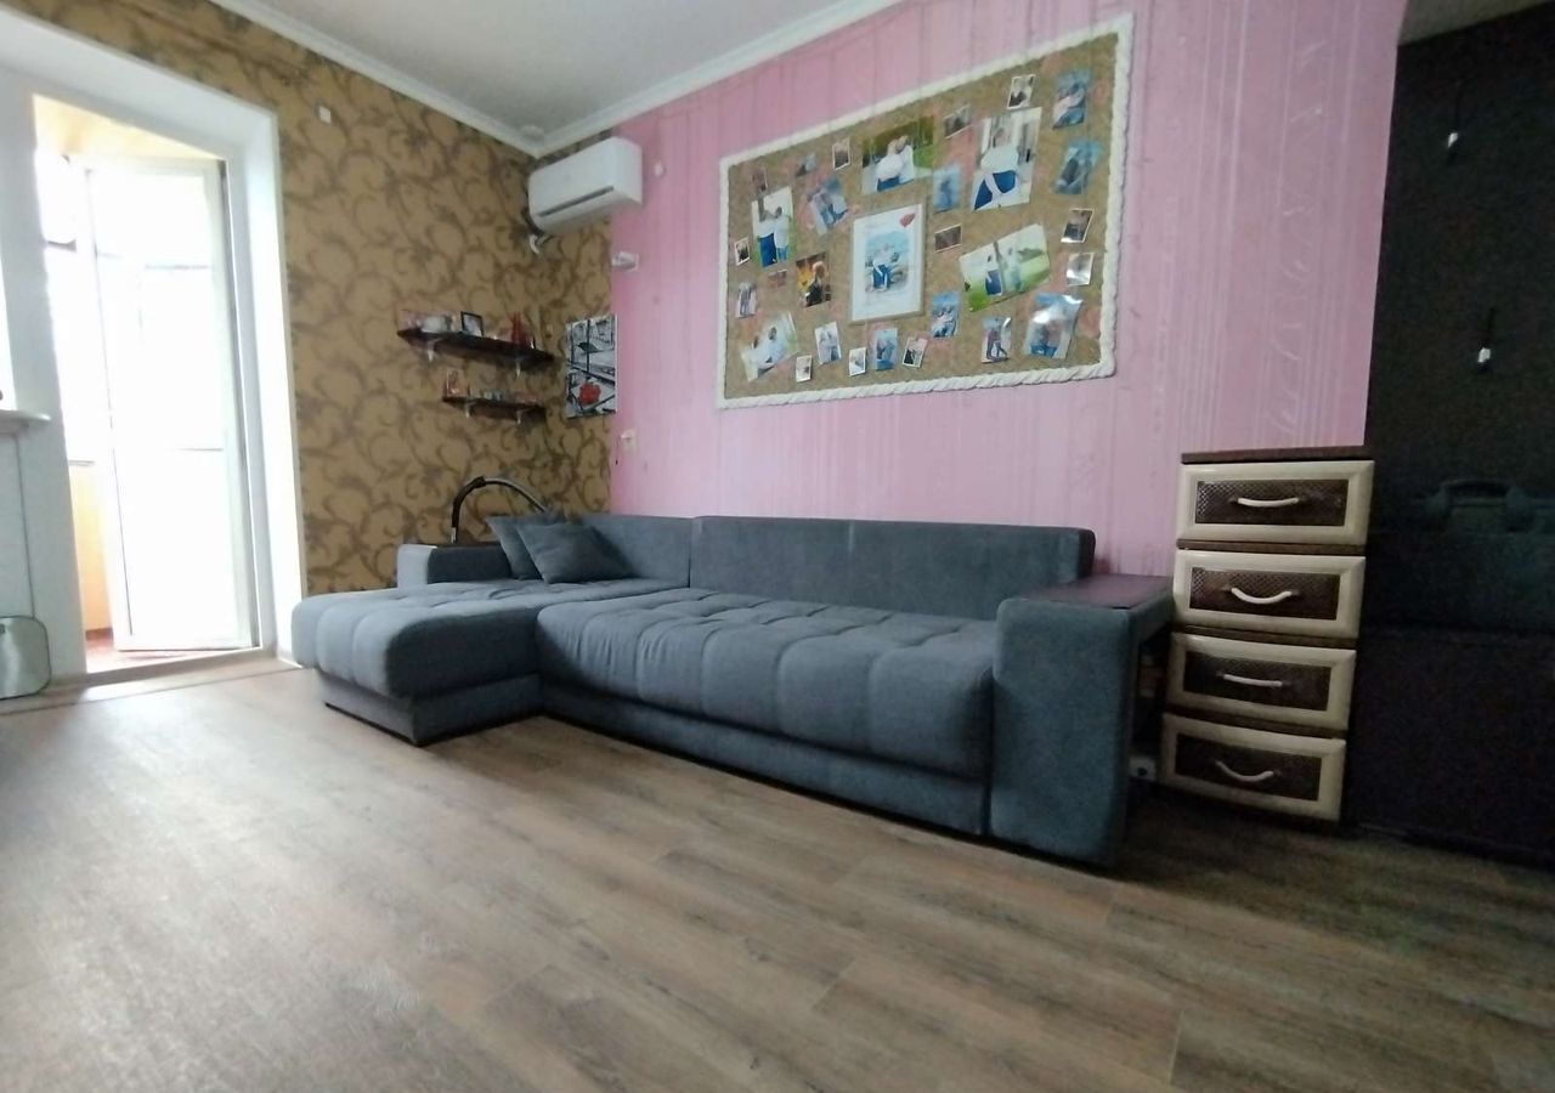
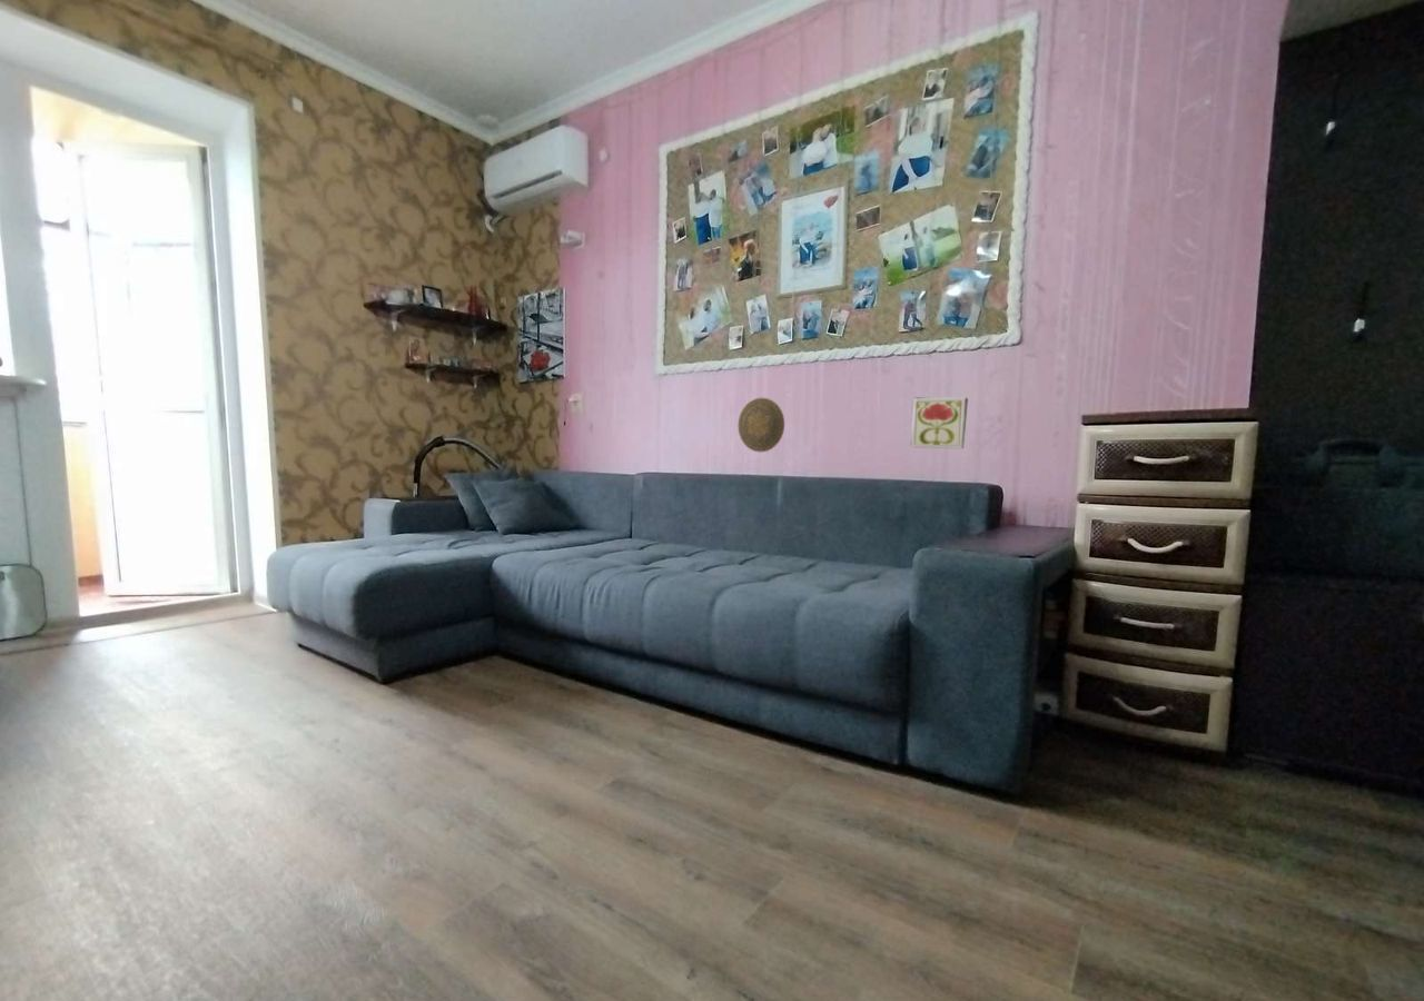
+ decorative plate [736,397,785,453]
+ decorative tile [910,396,969,450]
